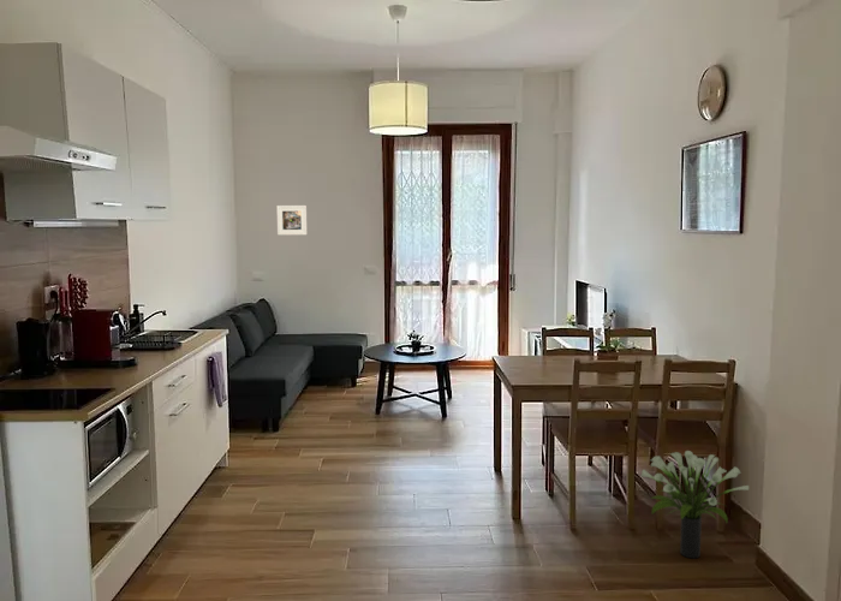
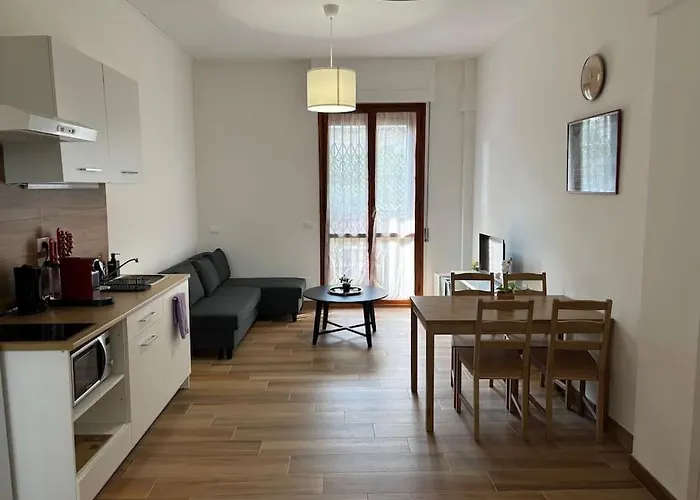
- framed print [275,204,309,237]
- potted plant [639,450,750,559]
